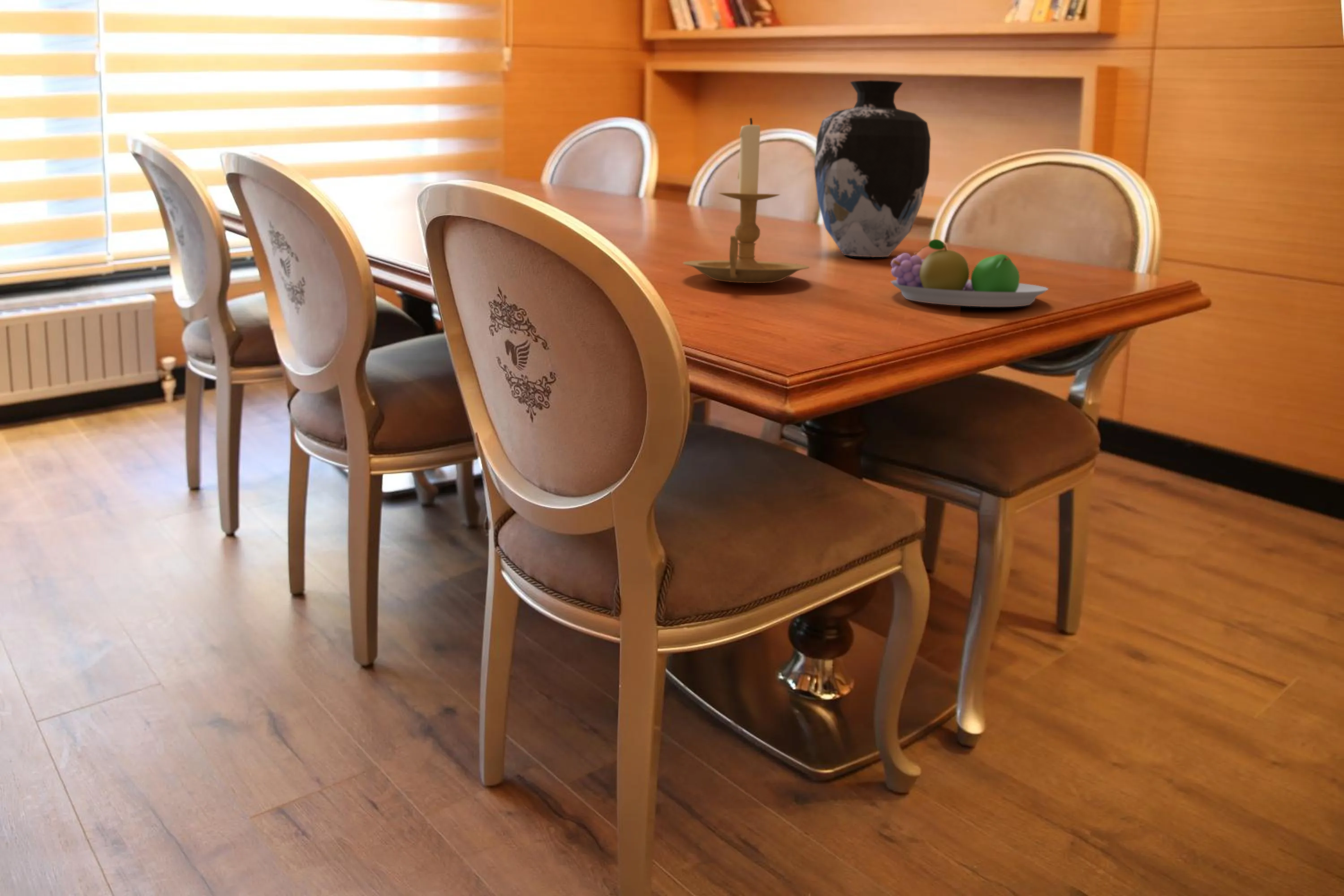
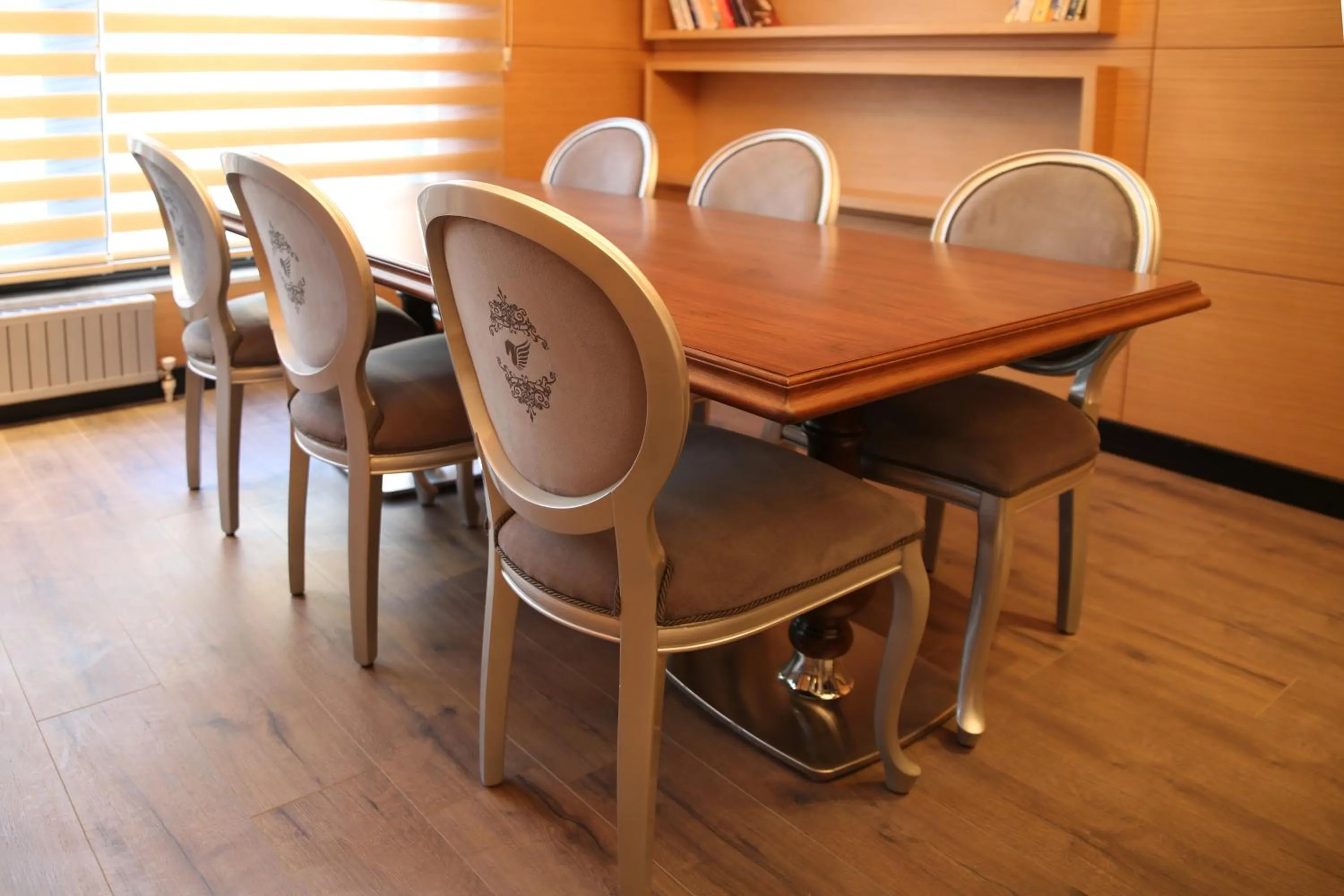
- fruit bowl [890,239,1049,307]
- candle holder [682,117,810,284]
- vase [814,80,931,258]
